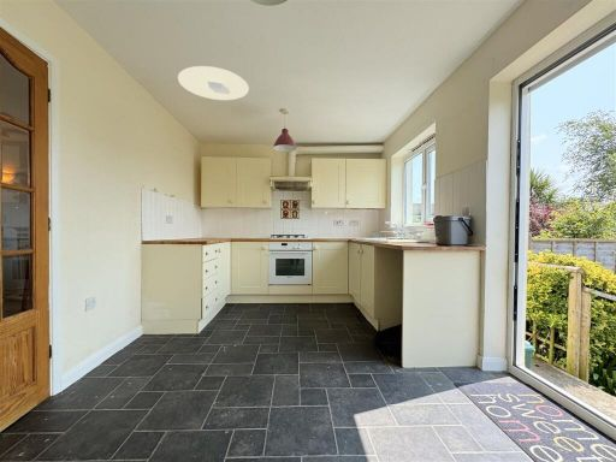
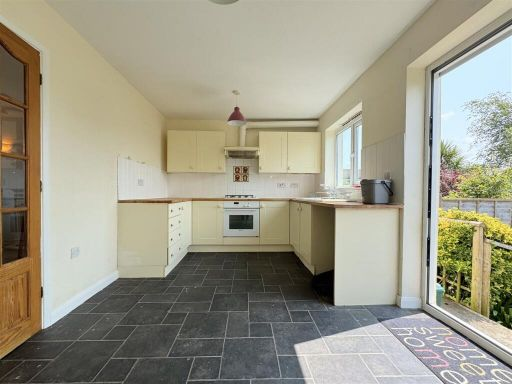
- ceiling light [177,65,250,101]
